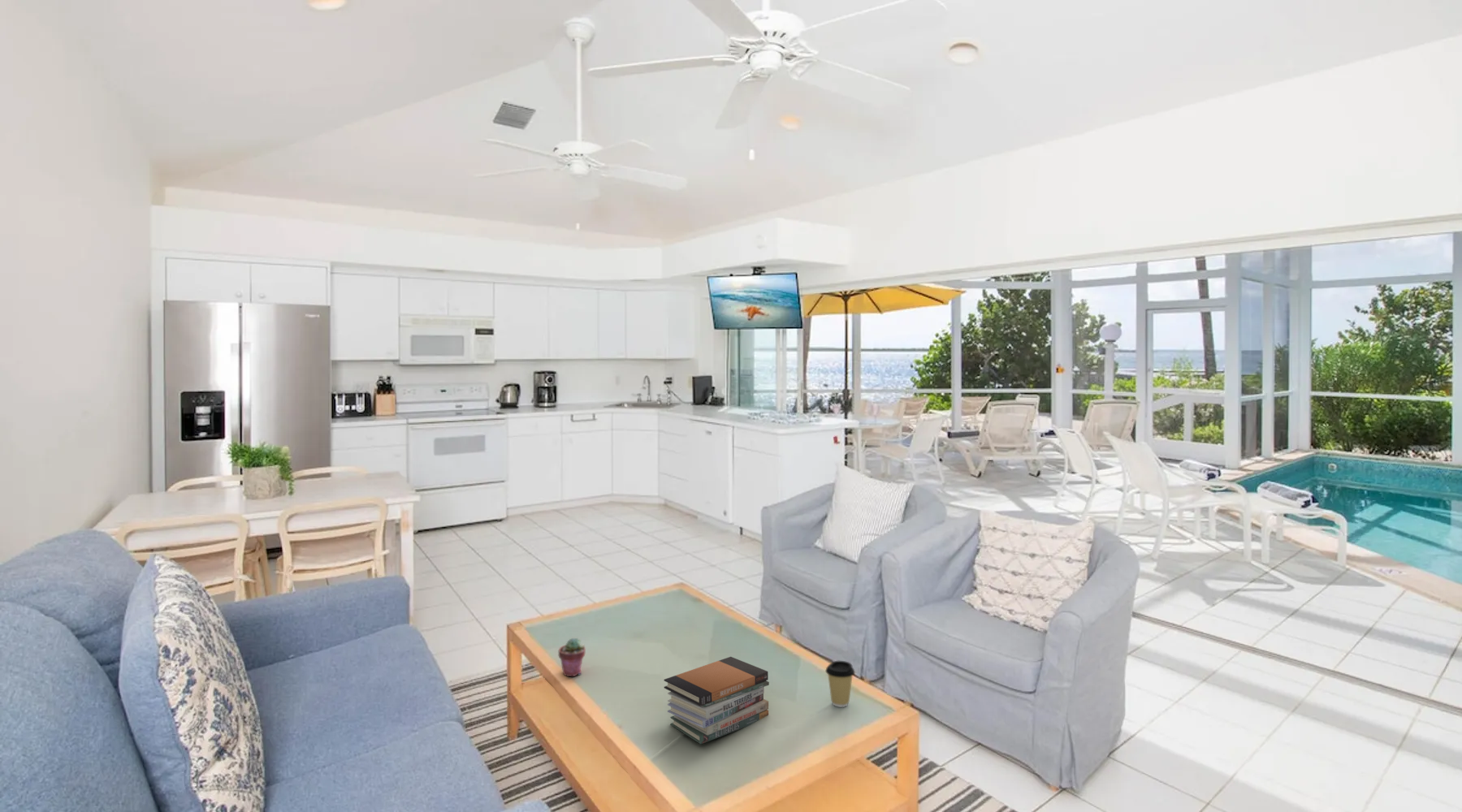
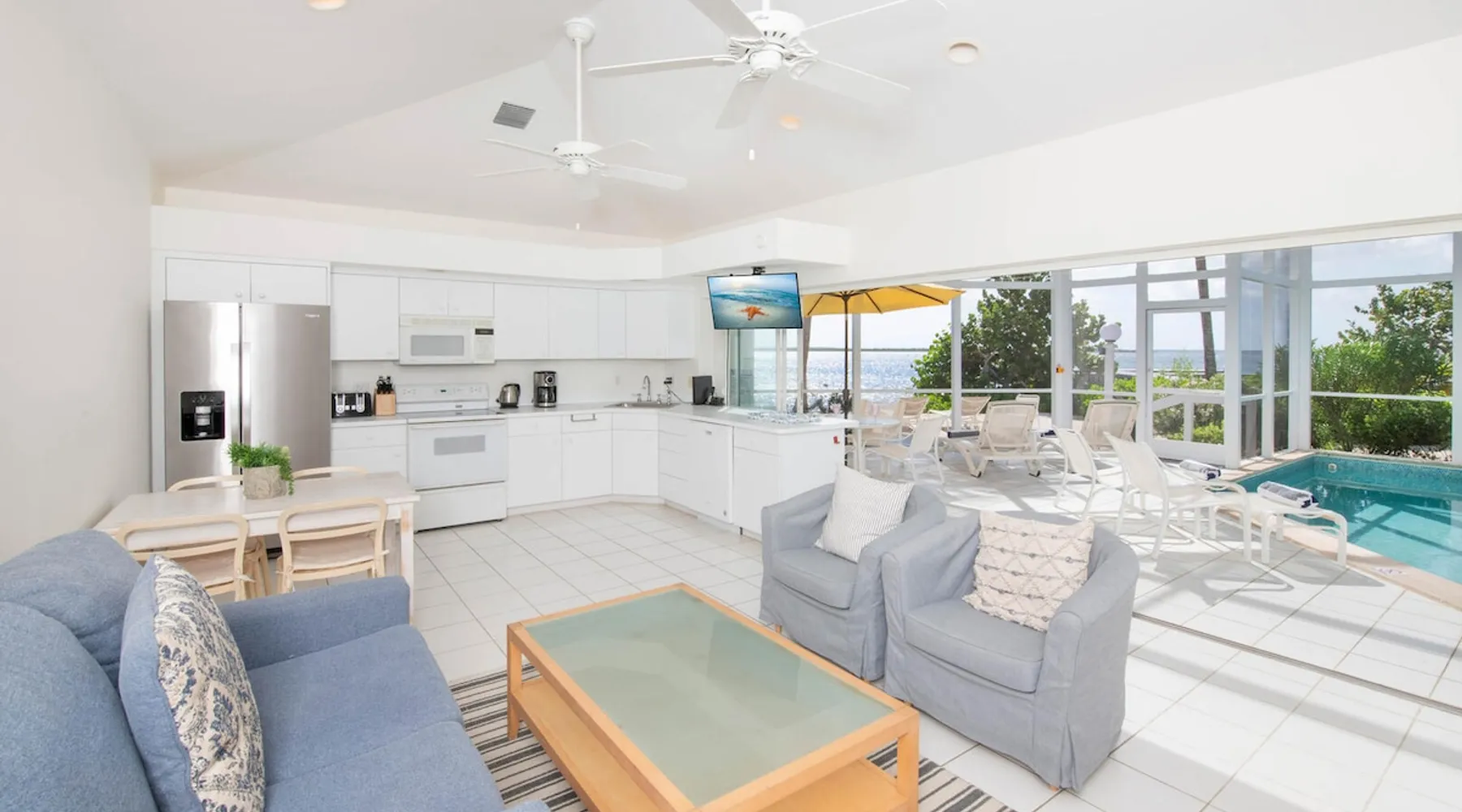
- potted succulent [558,637,586,677]
- book stack [663,656,770,745]
- coffee cup [824,660,855,708]
